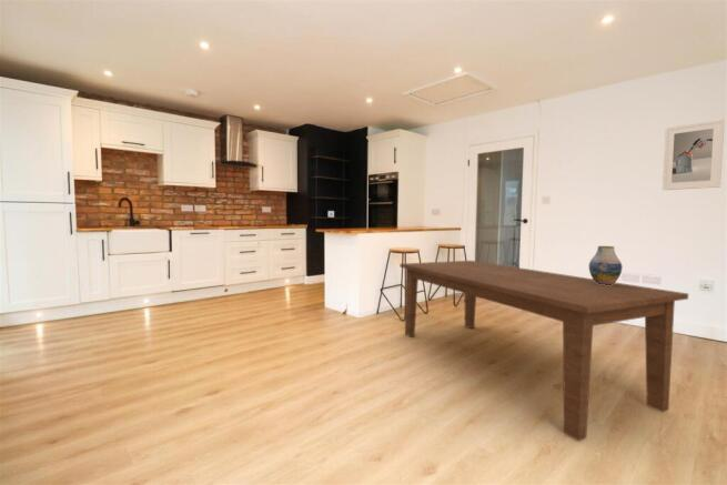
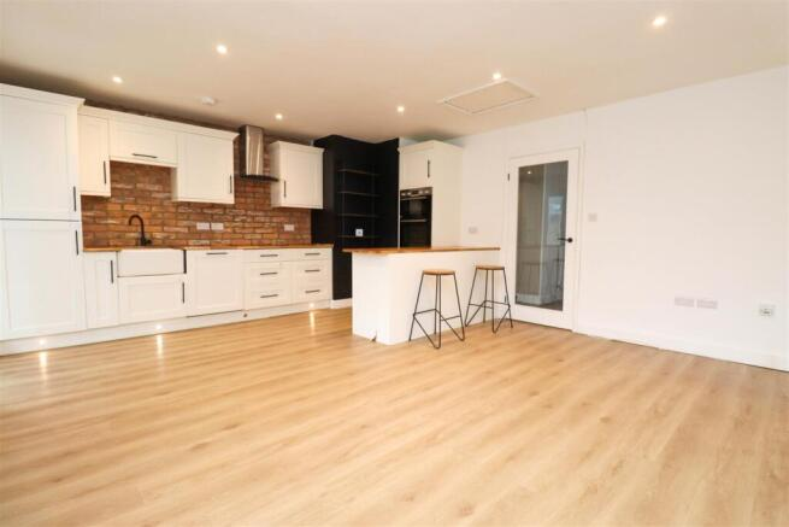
- dining table [398,260,689,442]
- vase [588,245,624,285]
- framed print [662,119,726,191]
